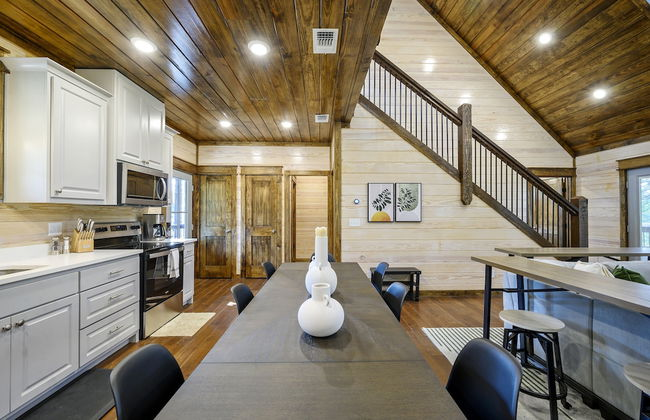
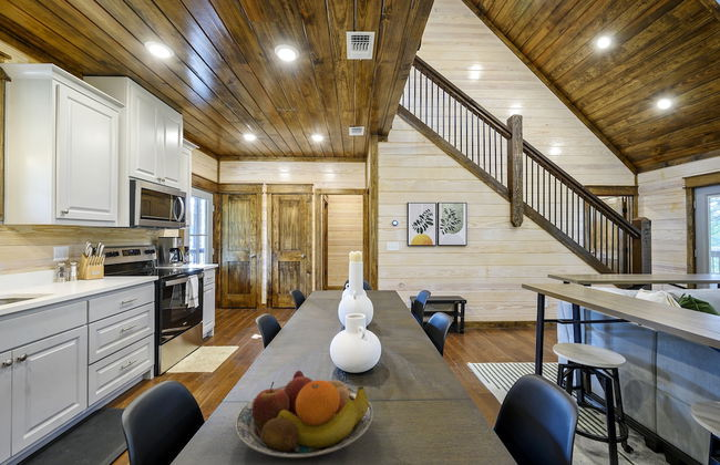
+ fruit bowl [235,370,374,458]
